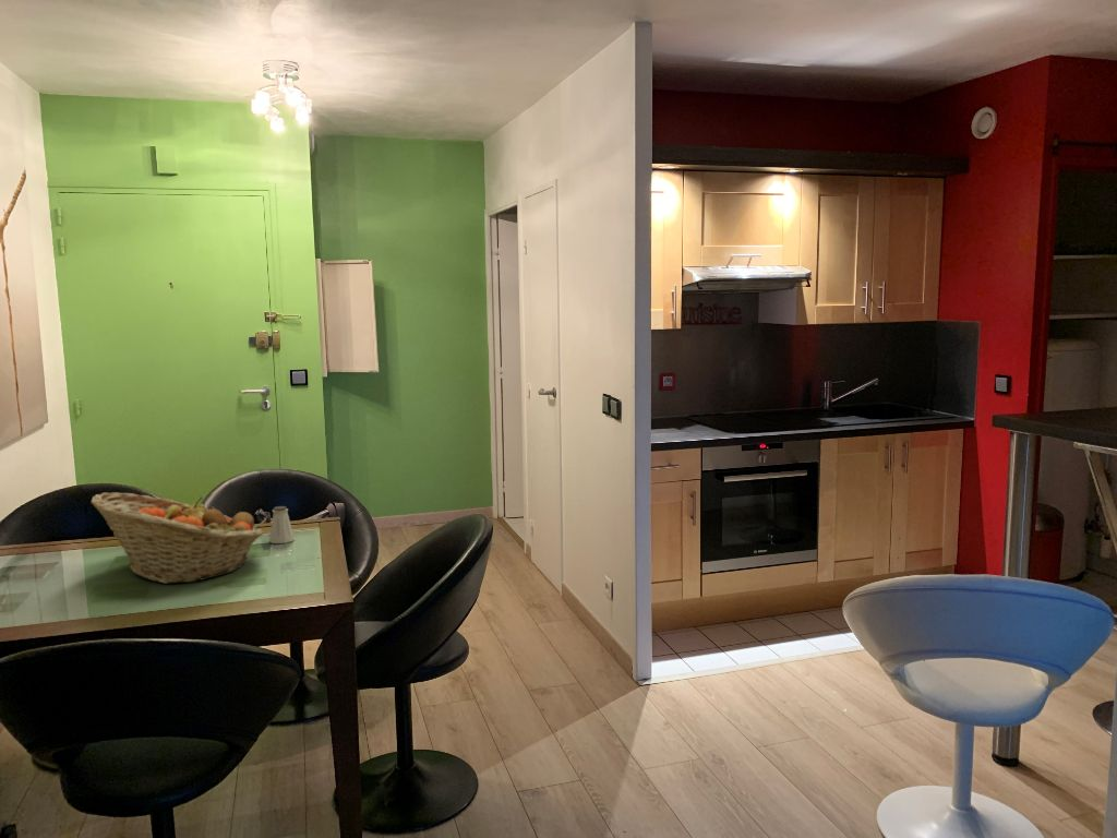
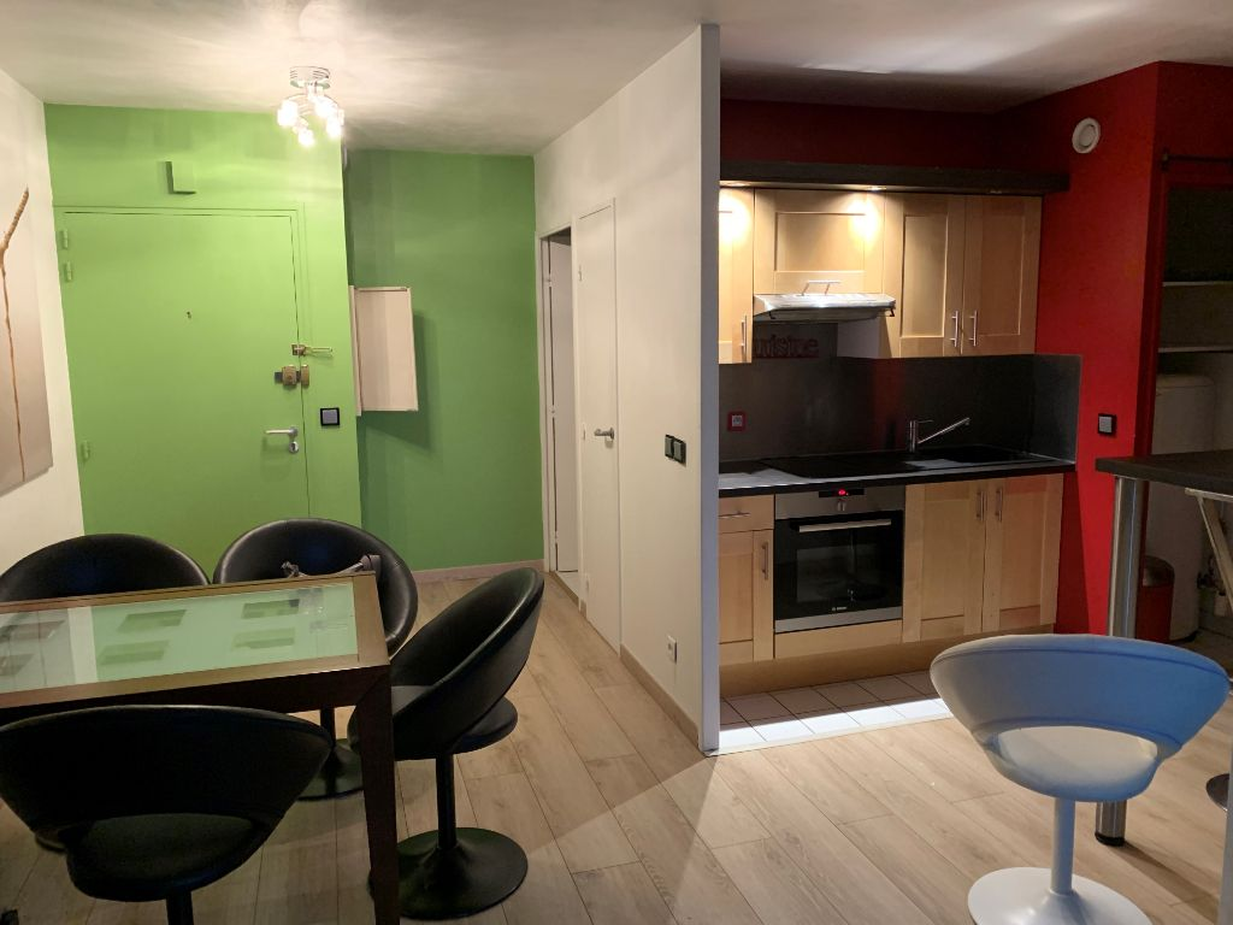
- fruit basket [89,491,264,585]
- saltshaker [268,505,296,544]
